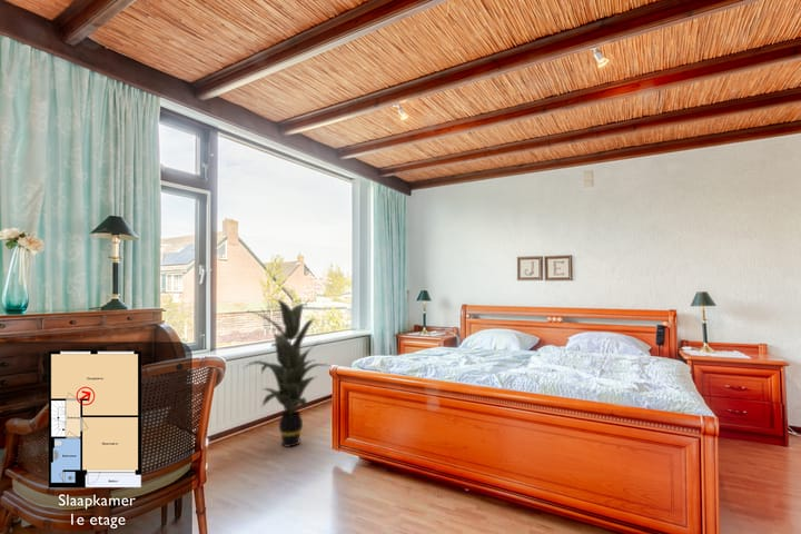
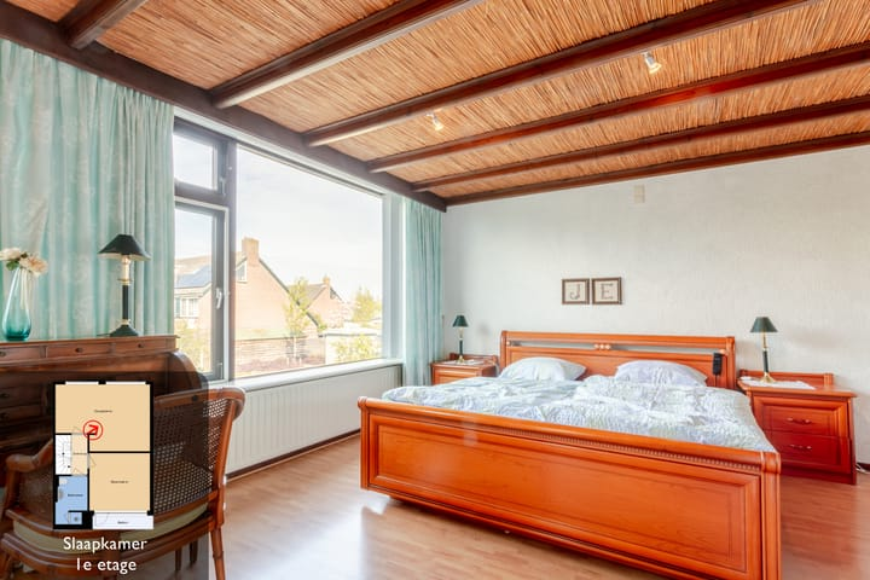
- indoor plant [243,298,330,448]
